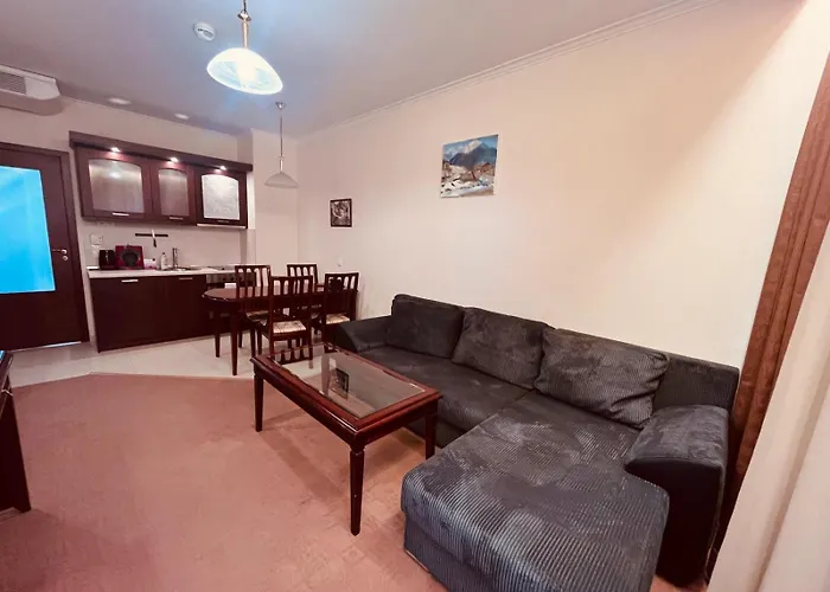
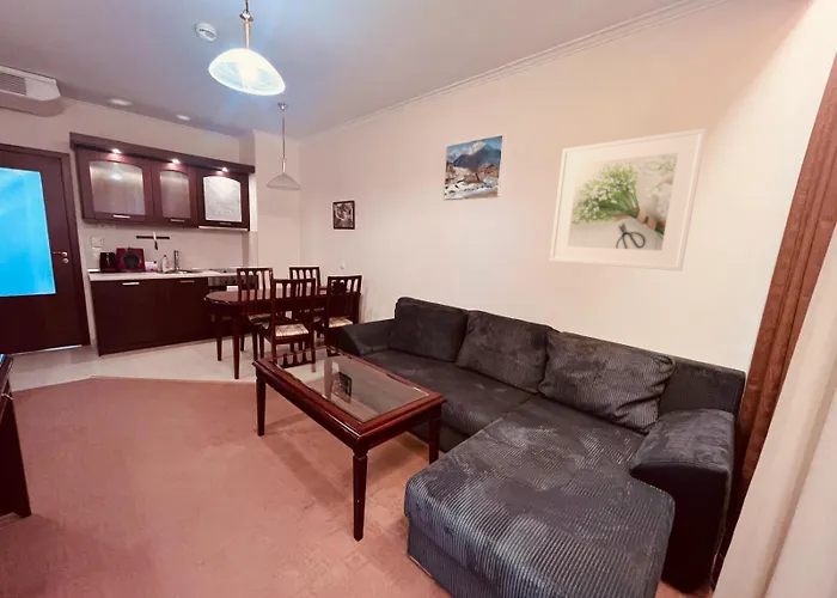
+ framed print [549,127,708,273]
